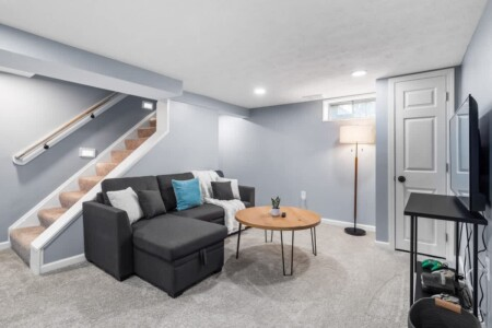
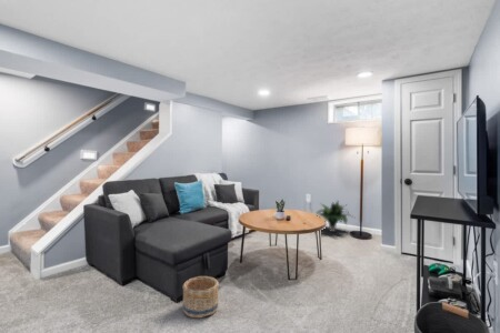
+ potted plant [314,200,358,233]
+ basket [181,275,220,319]
